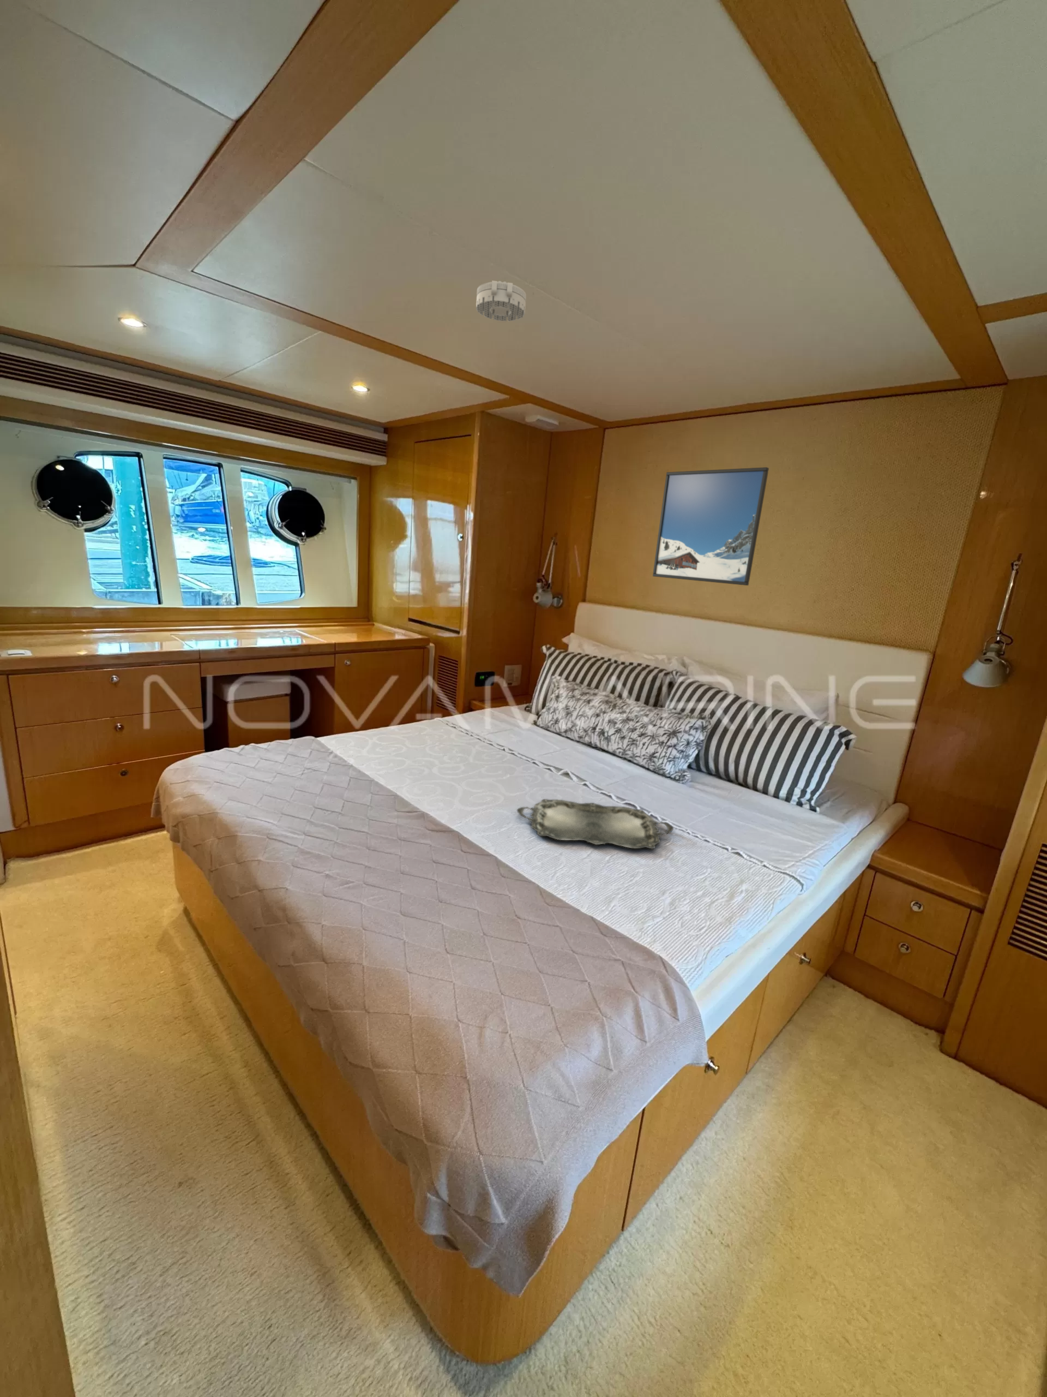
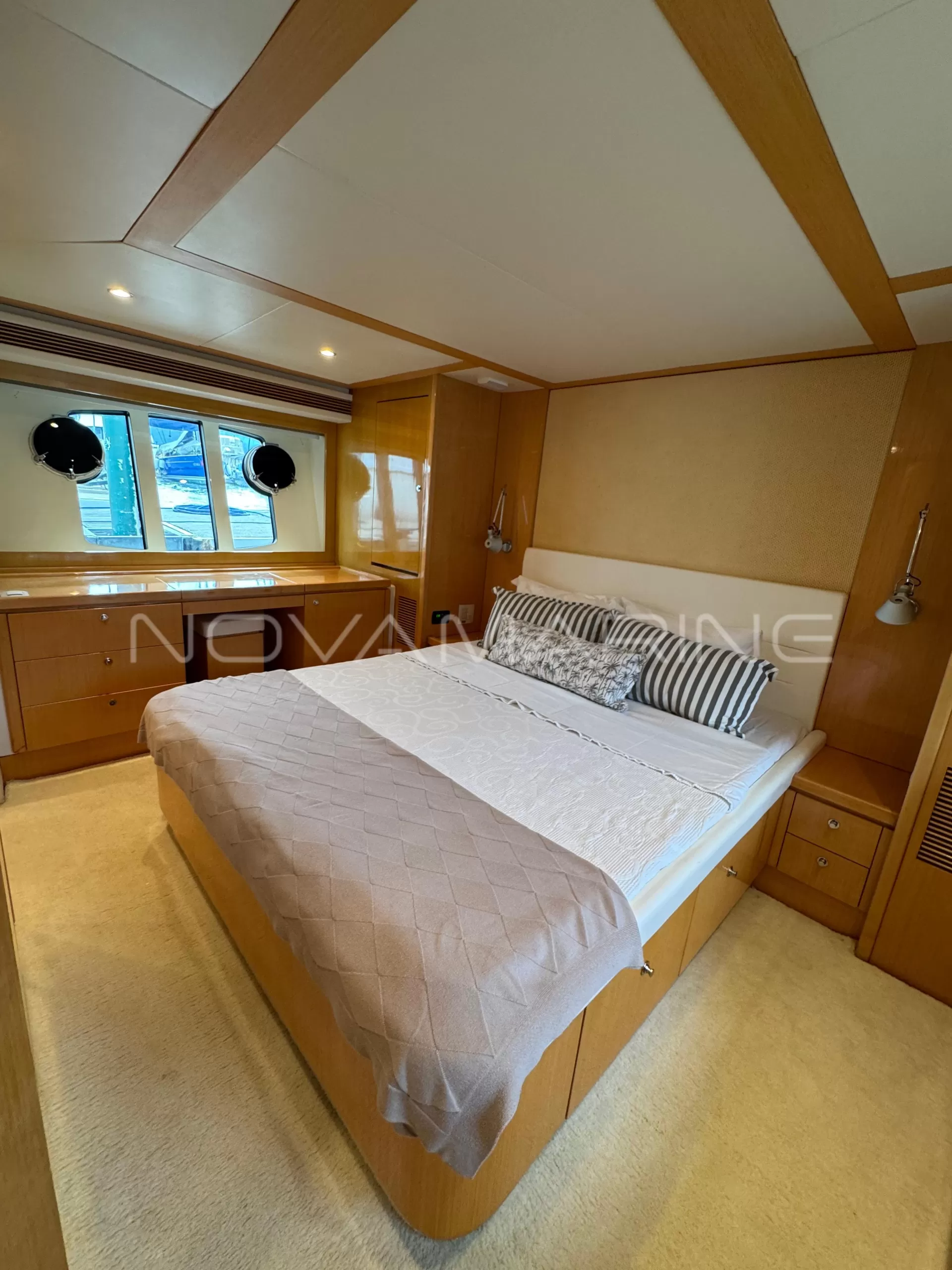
- serving tray [517,799,674,849]
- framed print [652,466,770,586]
- smoke detector [475,279,527,322]
